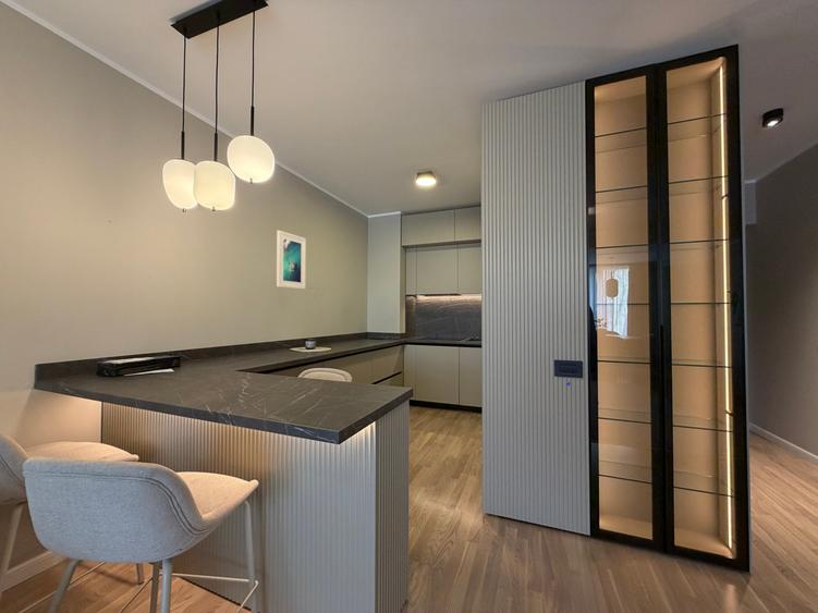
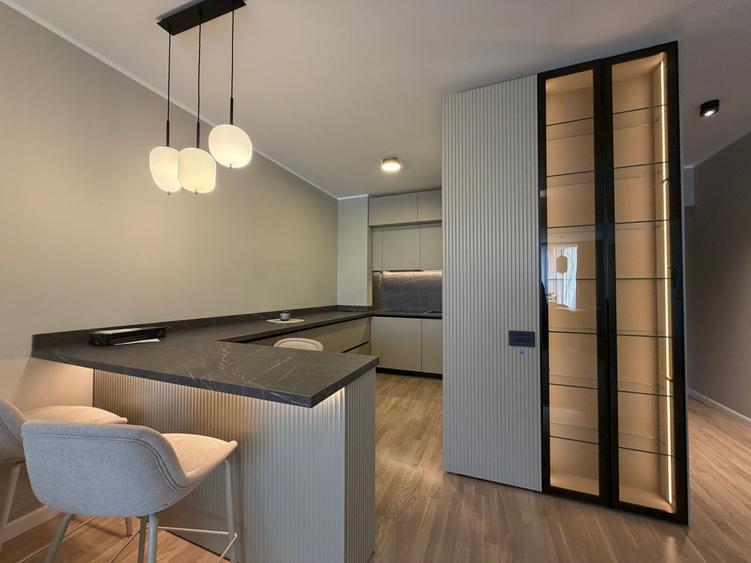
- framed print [276,230,307,291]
